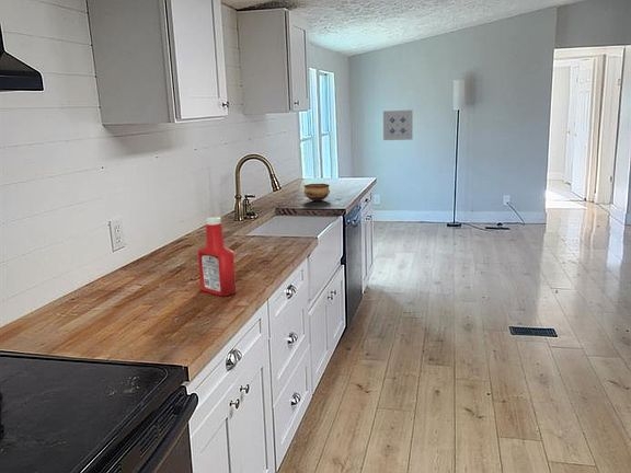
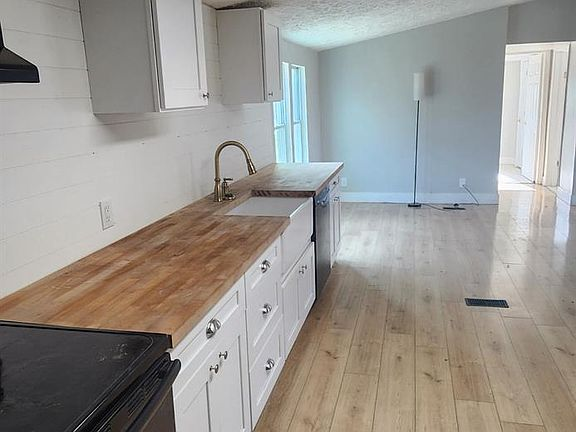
- wall art [382,109,414,141]
- soap bottle [197,216,238,297]
- bowl [302,183,331,203]
